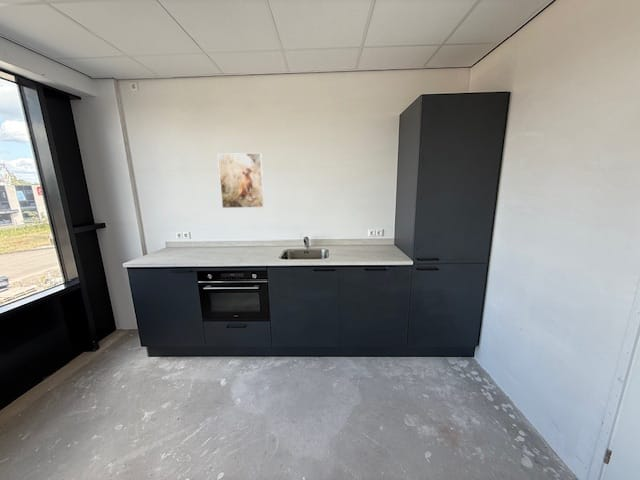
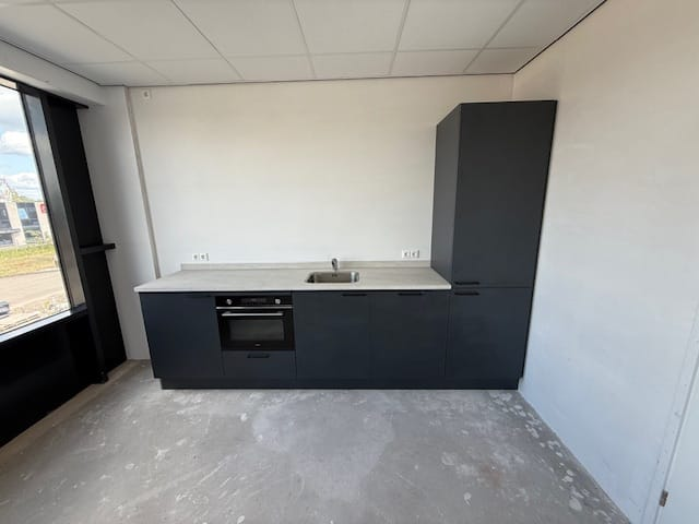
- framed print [217,152,265,209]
